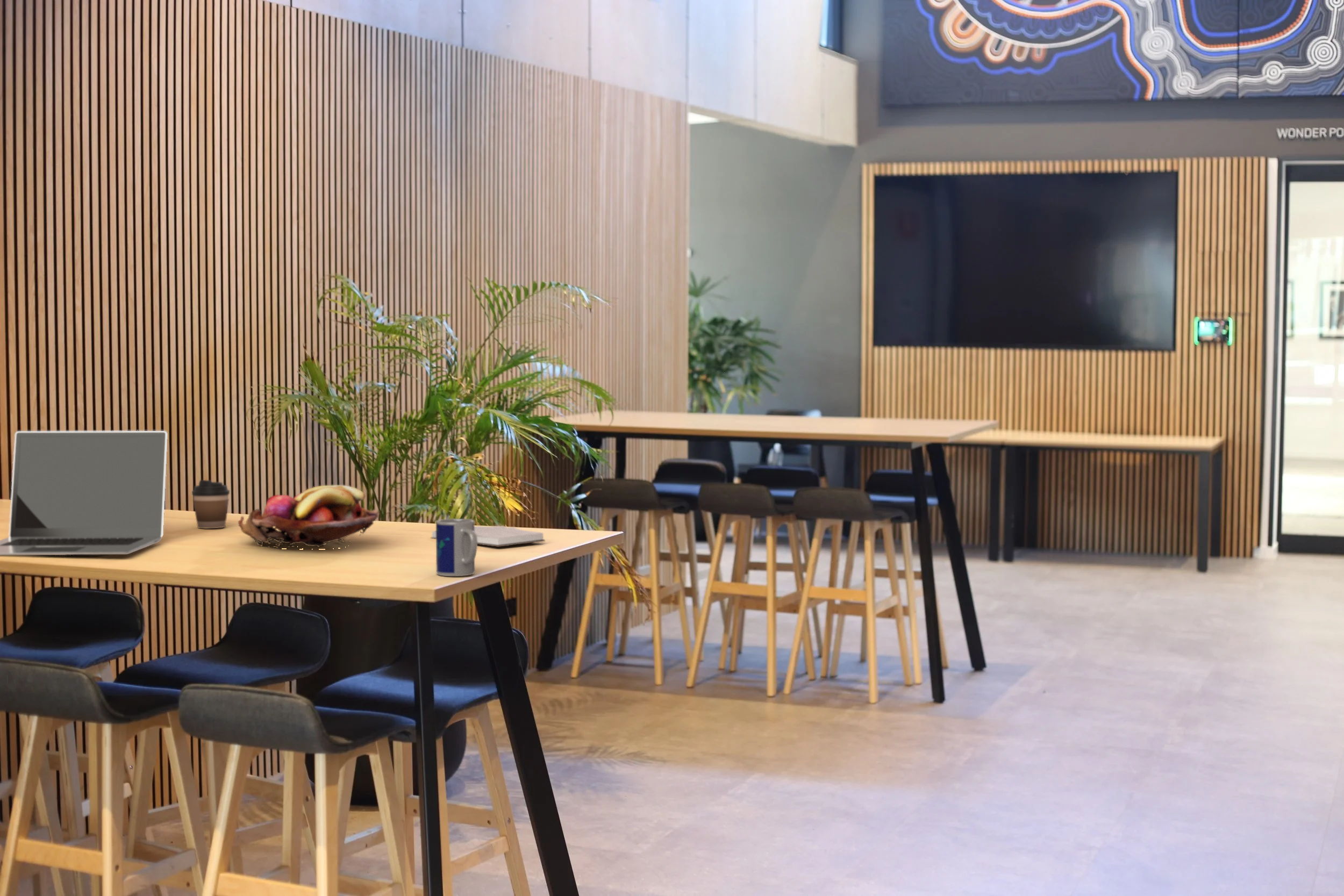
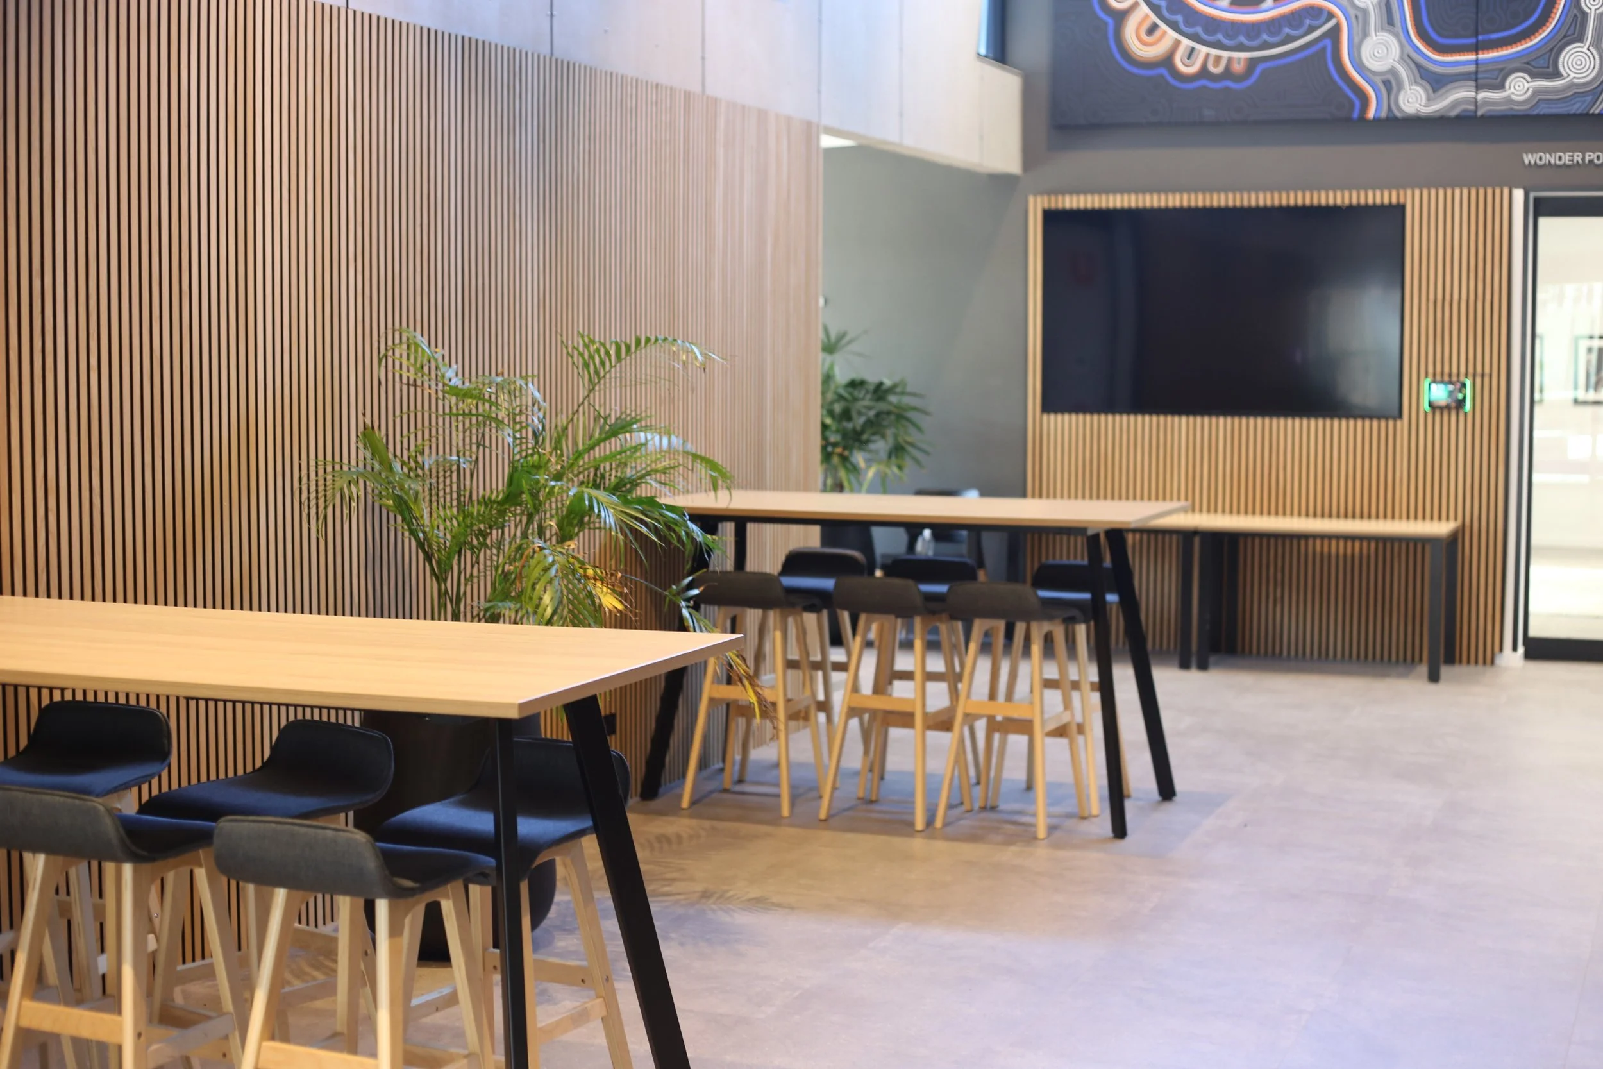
- mug [435,518,478,577]
- hardback book [430,525,546,548]
- coffee cup [191,479,230,529]
- laptop [0,430,168,556]
- fruit basket [238,485,380,550]
